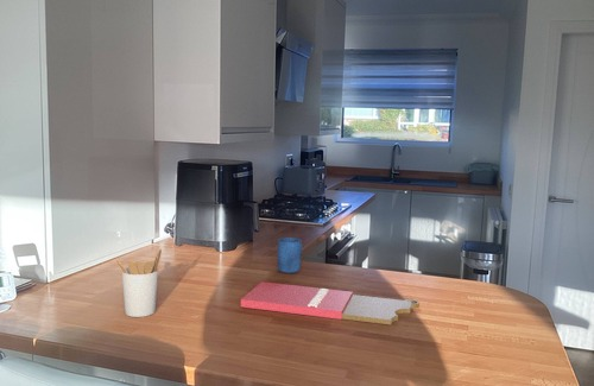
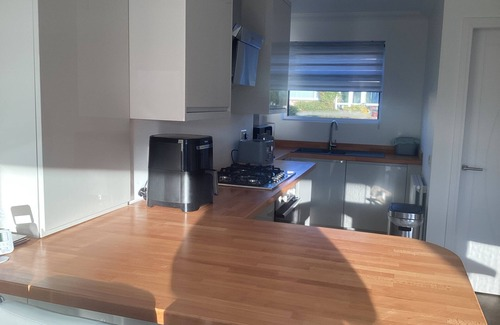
- utensil holder [114,248,163,318]
- mug [277,236,304,274]
- cutting board [240,280,421,325]
